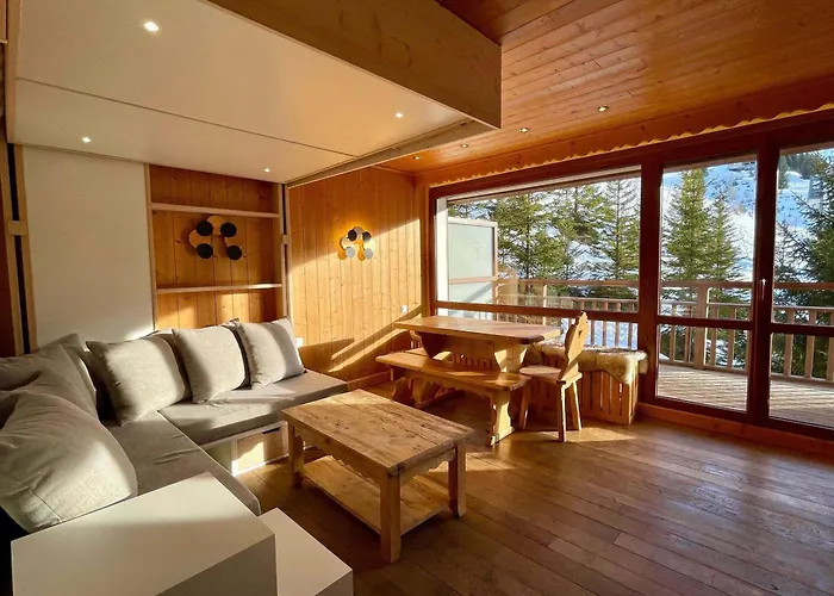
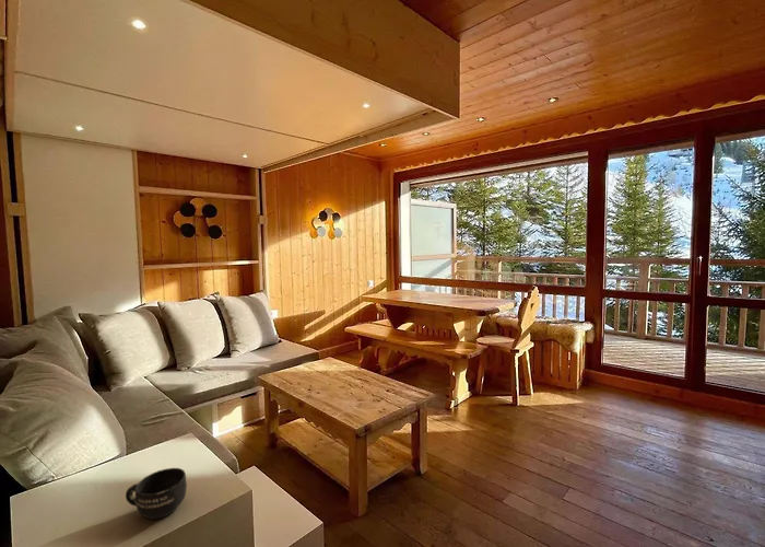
+ mug [125,467,188,521]
